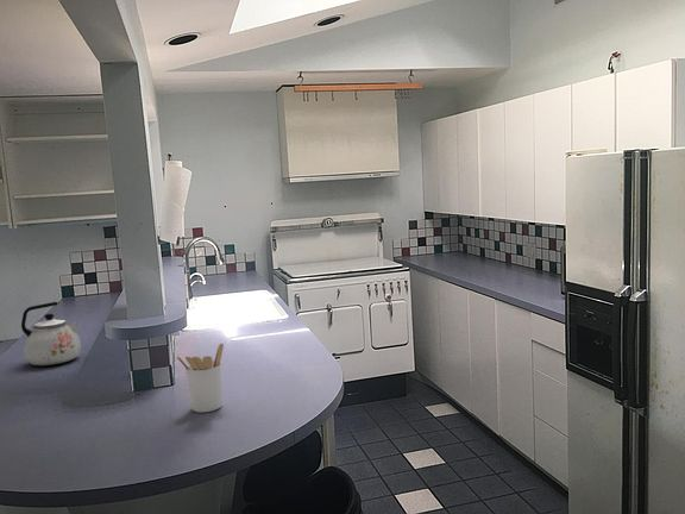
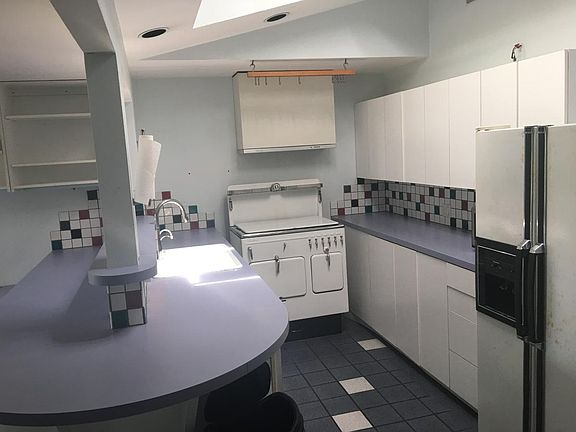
- kettle [20,301,82,366]
- utensil holder [176,343,225,413]
